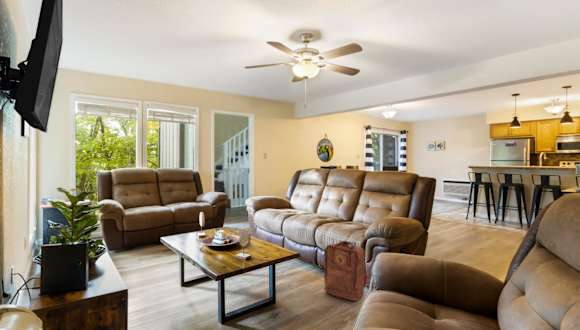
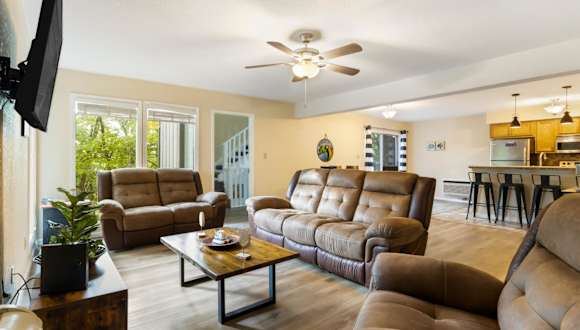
- backpack [323,240,368,302]
